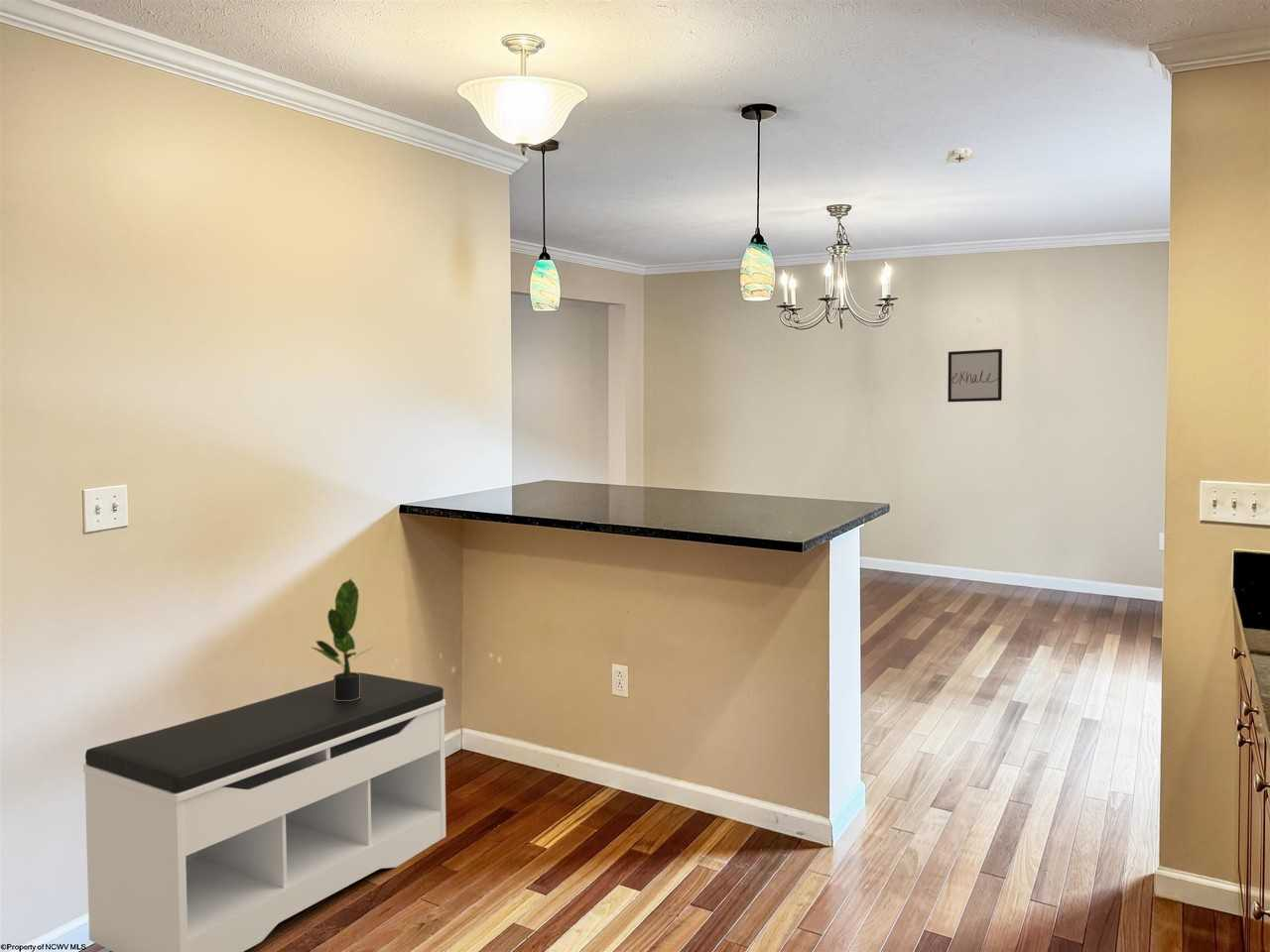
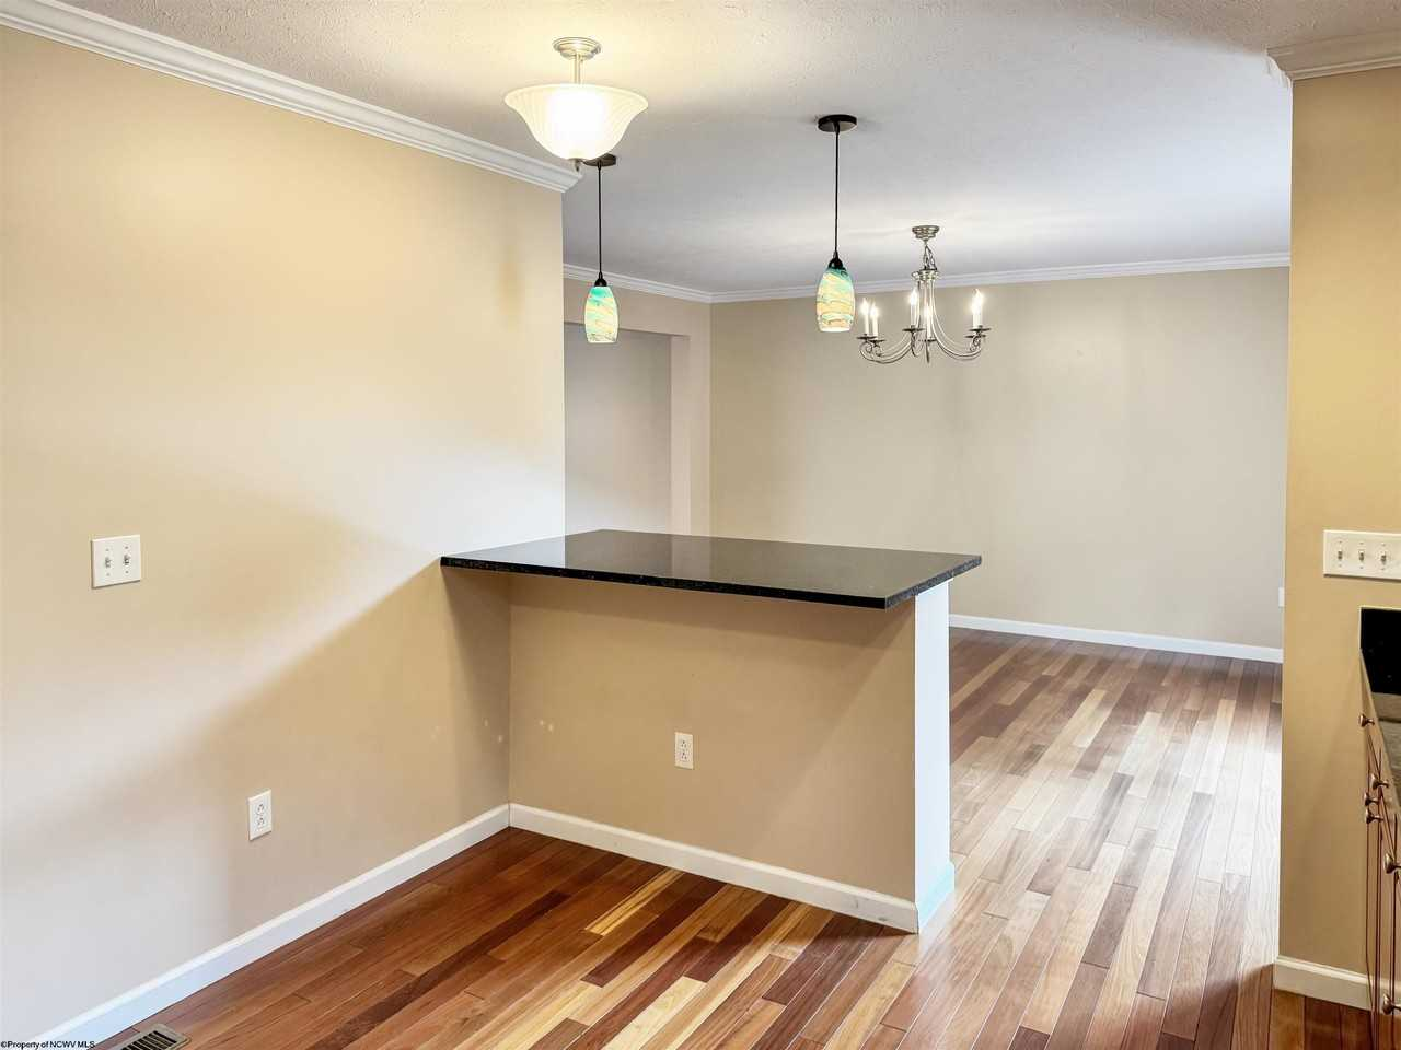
- bench [82,671,446,952]
- smoke detector [944,147,975,166]
- wall art [947,348,1003,403]
- potted plant [310,577,375,701]
